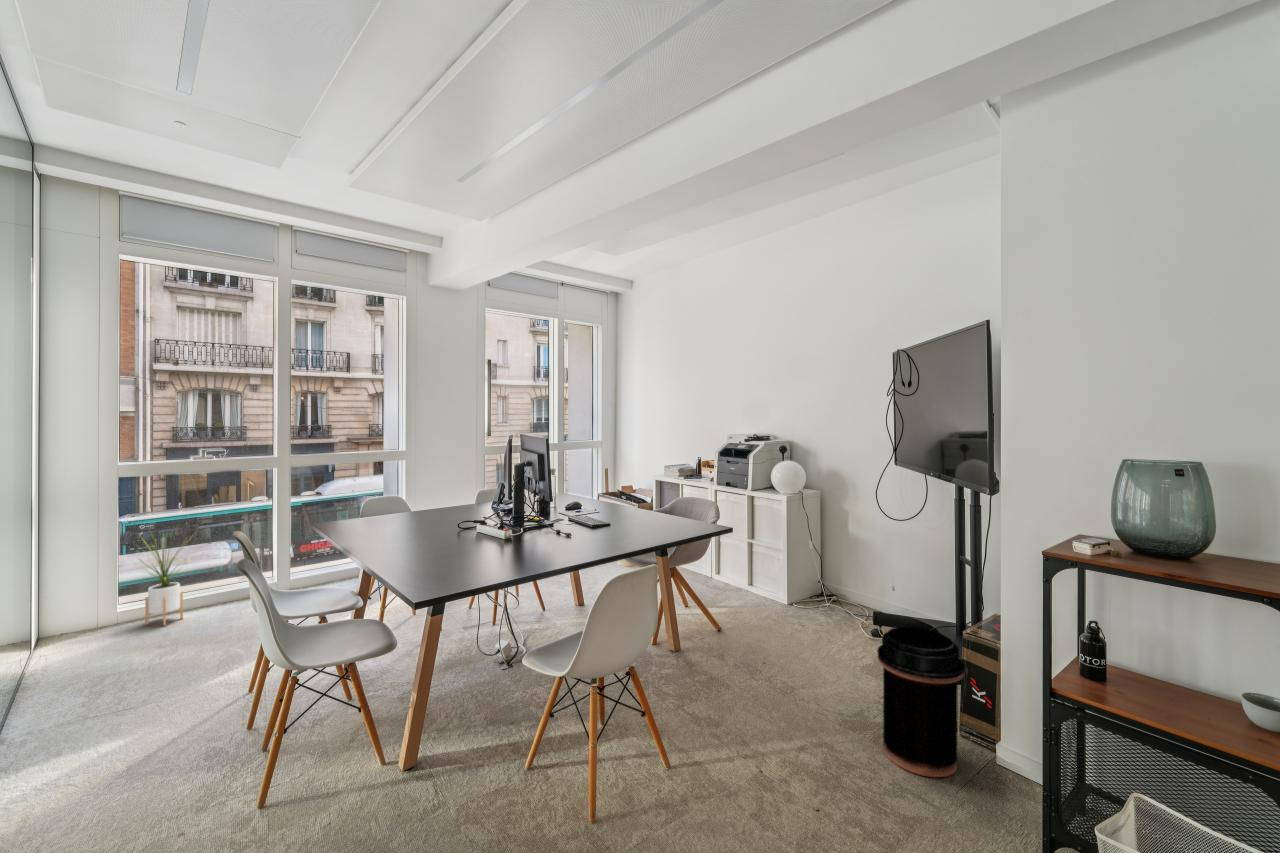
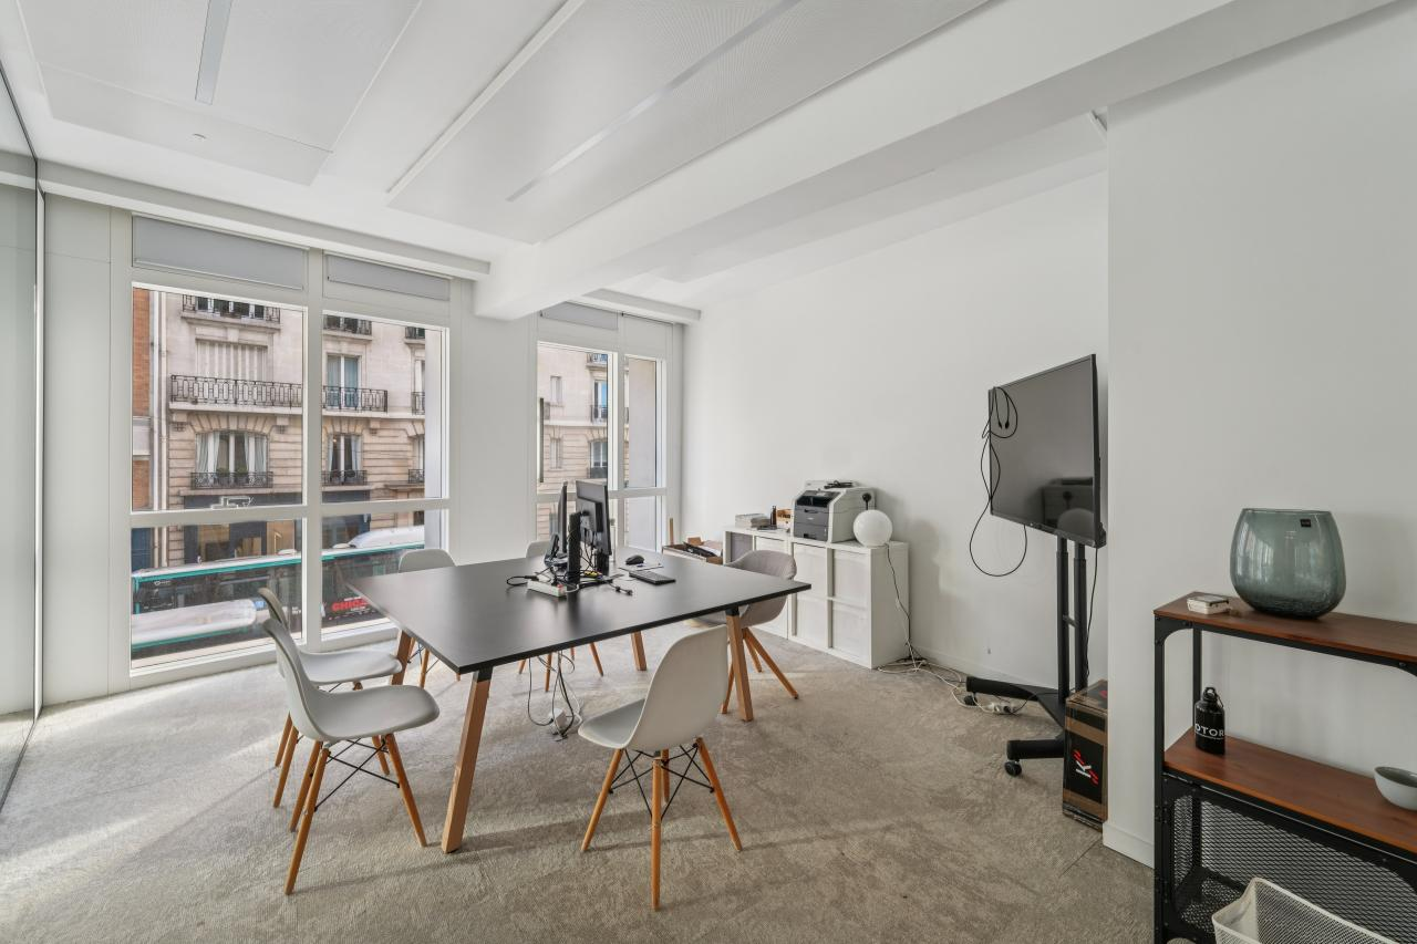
- house plant [132,527,196,627]
- trash can [876,626,965,778]
